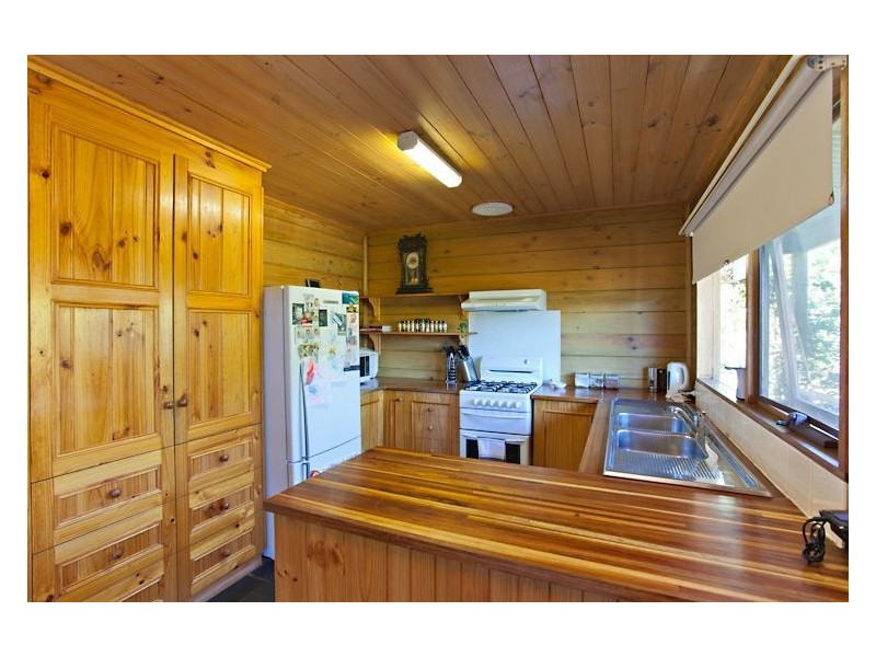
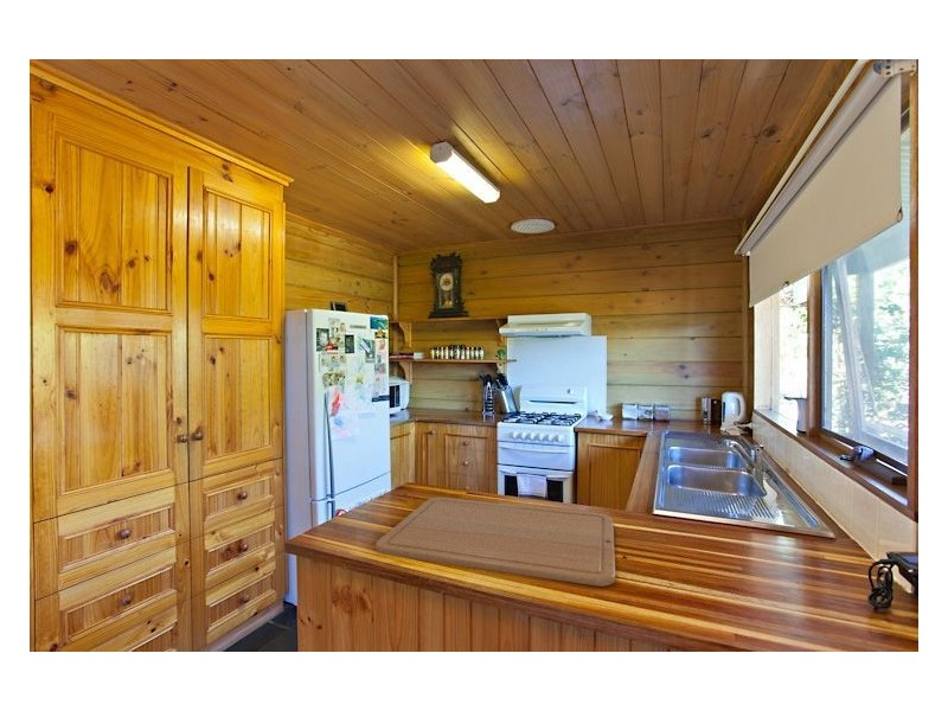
+ chopping board [374,497,616,588]
